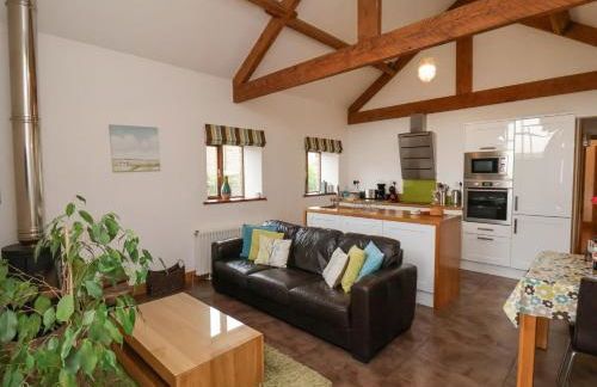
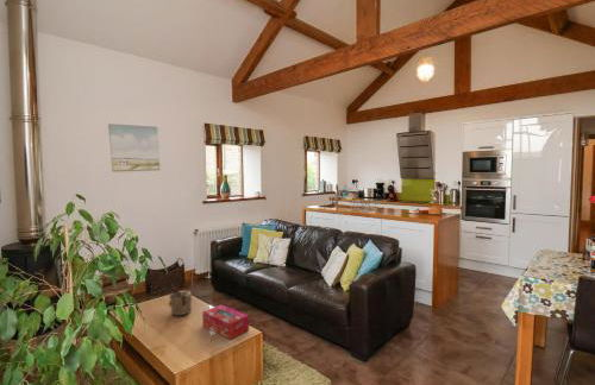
+ teapot [168,286,193,316]
+ tissue box [201,303,250,341]
